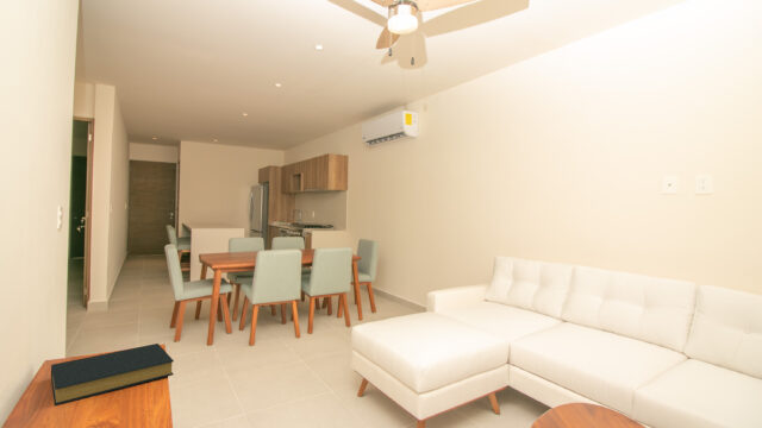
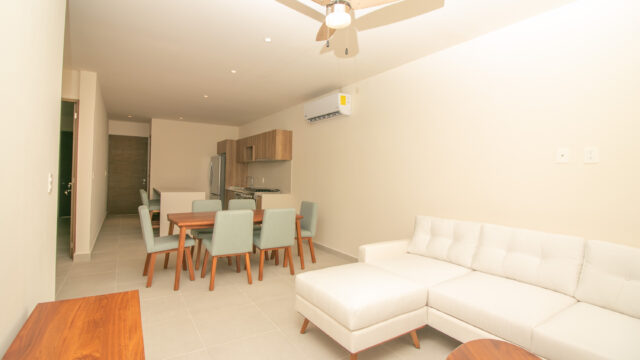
- hardback book [50,342,175,407]
